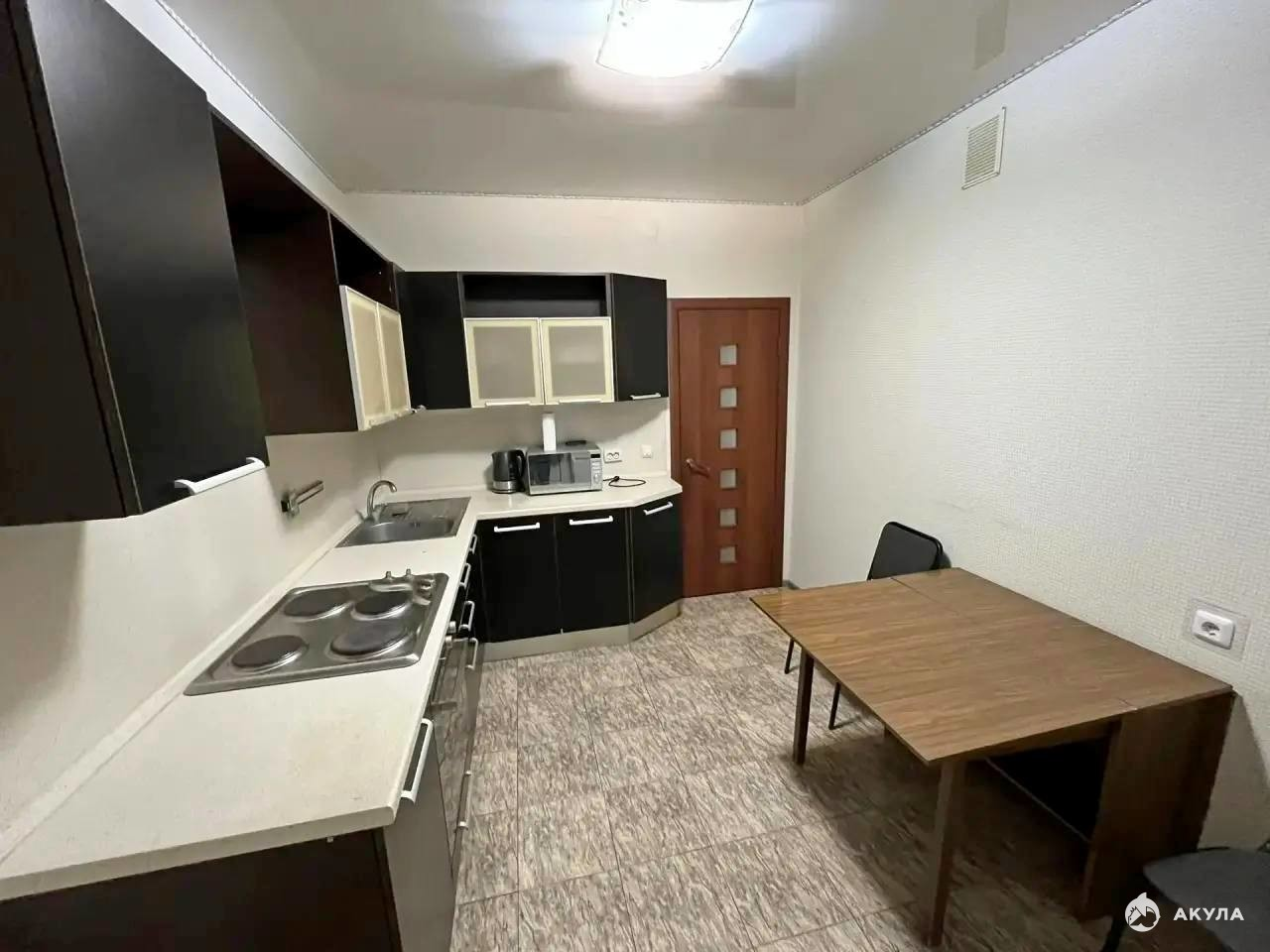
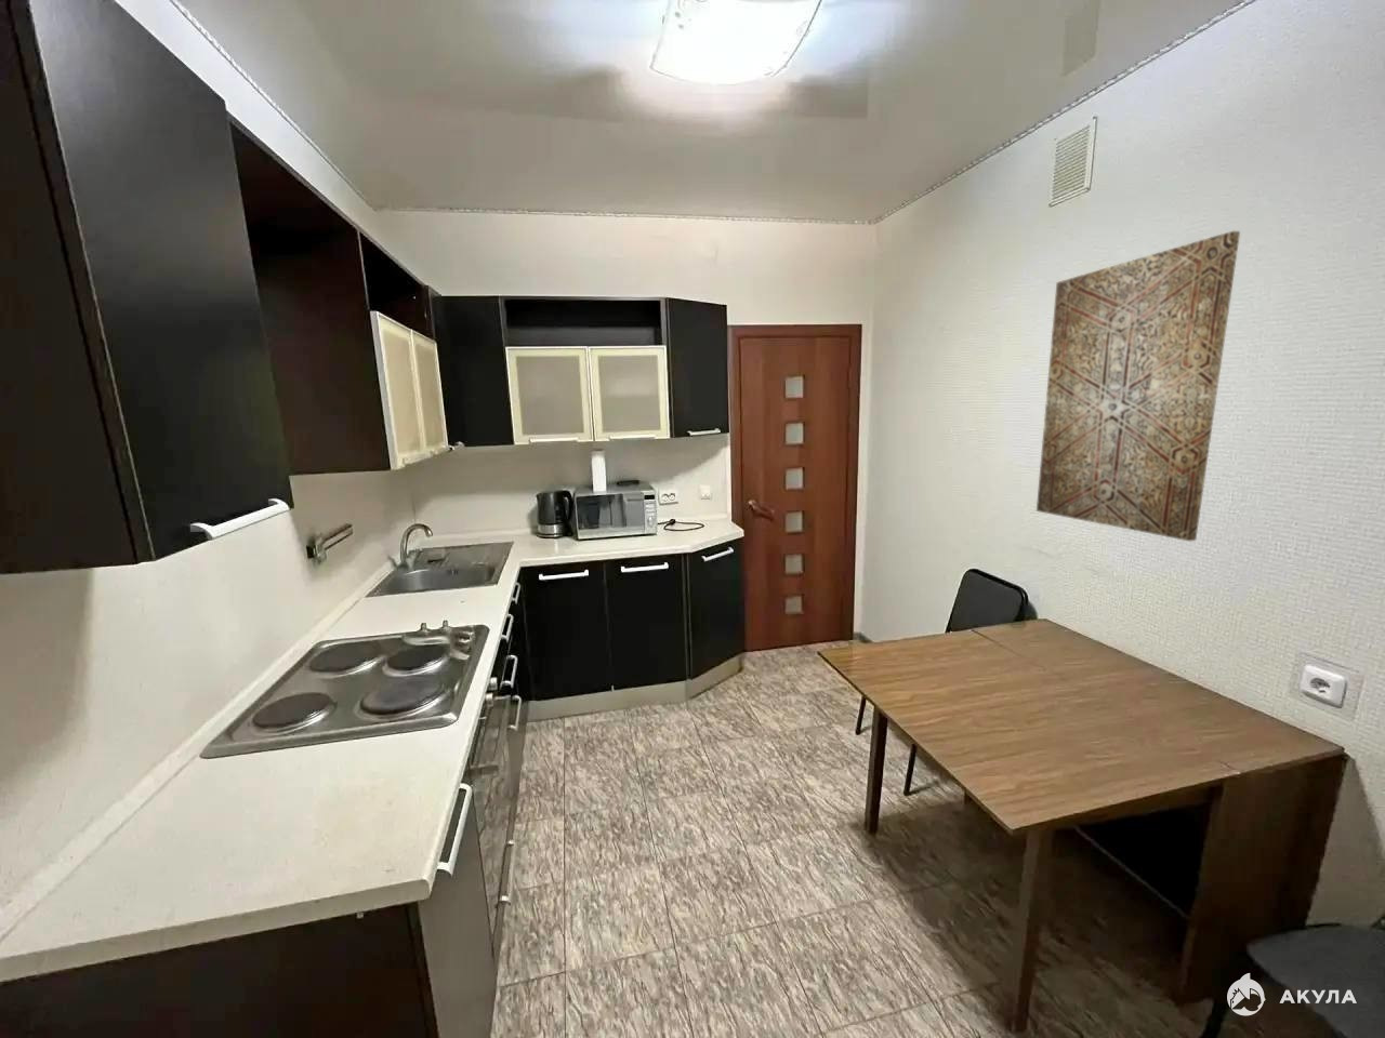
+ wall art [1036,230,1241,542]
